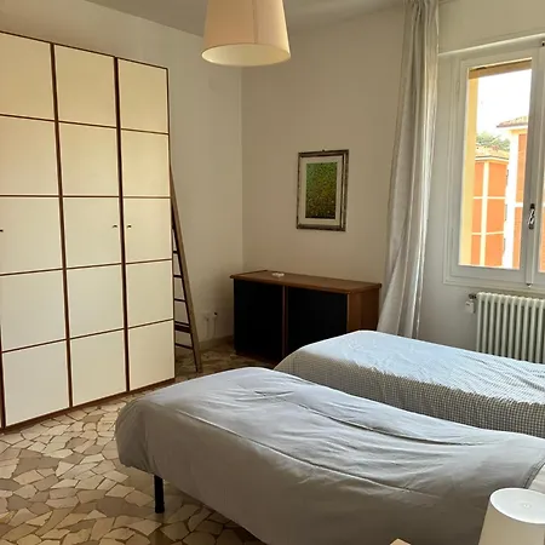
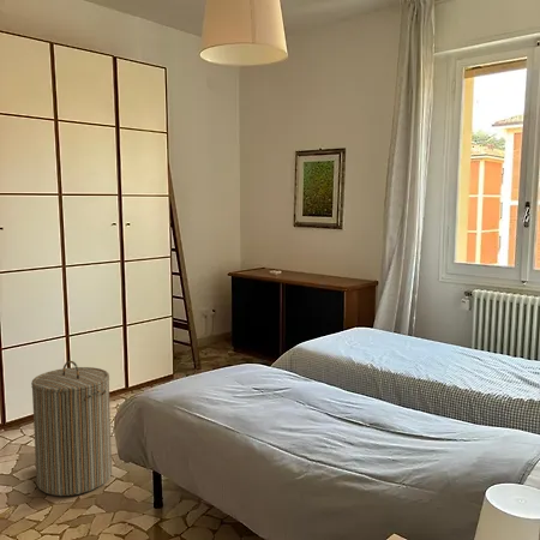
+ laundry hamper [30,360,113,497]
